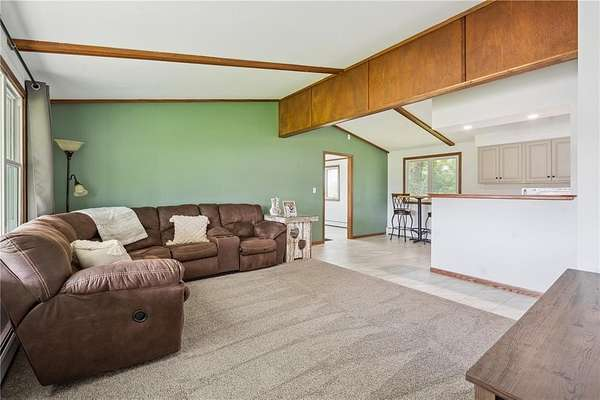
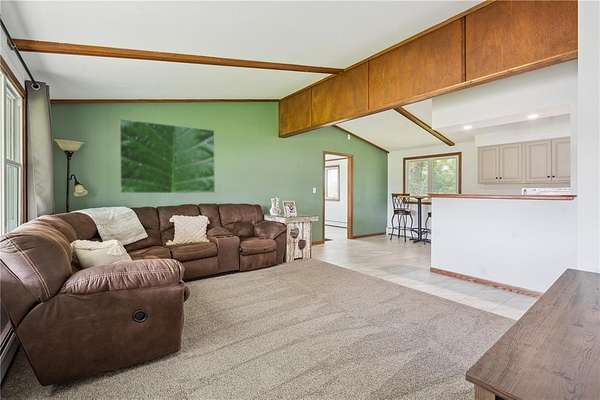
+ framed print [119,118,216,194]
